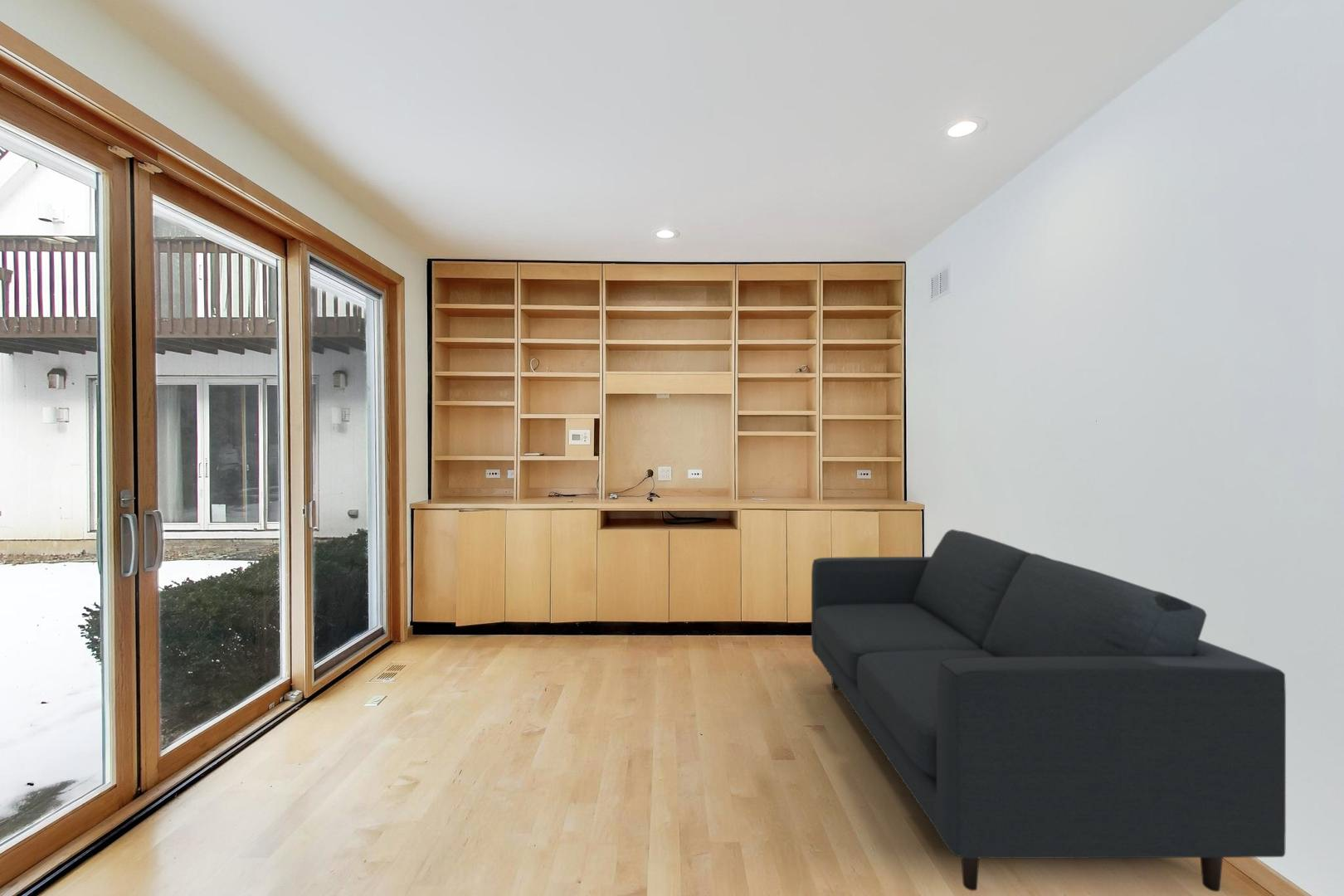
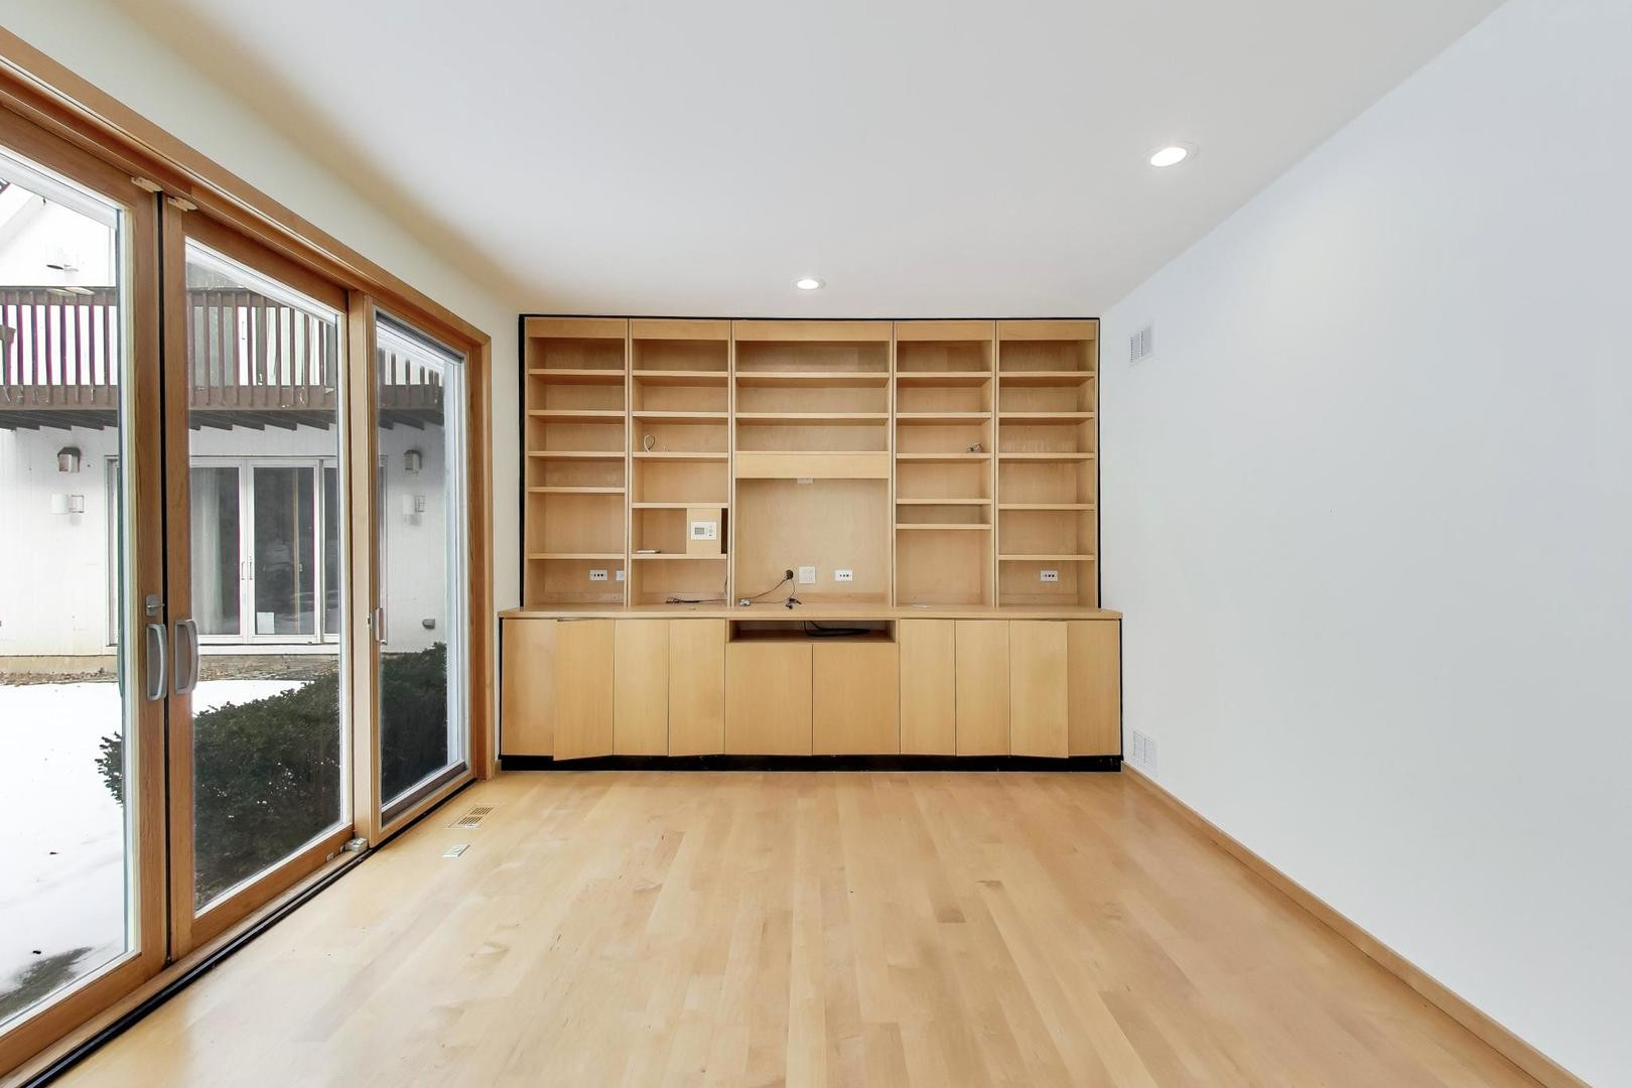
- sofa [811,528,1287,893]
